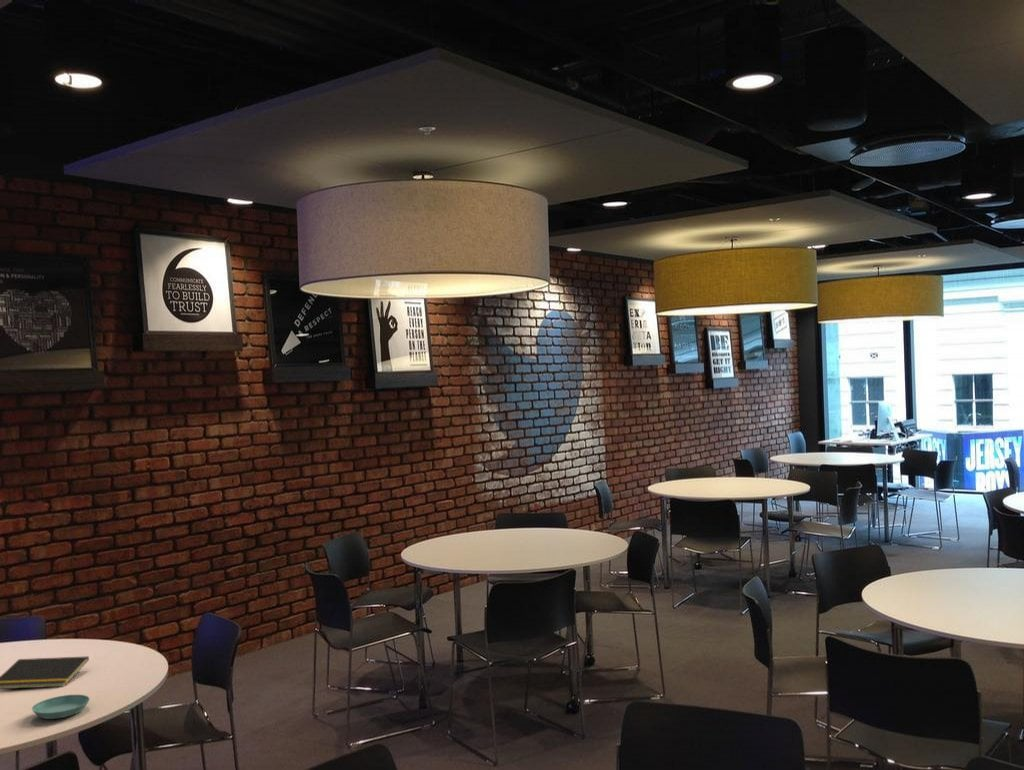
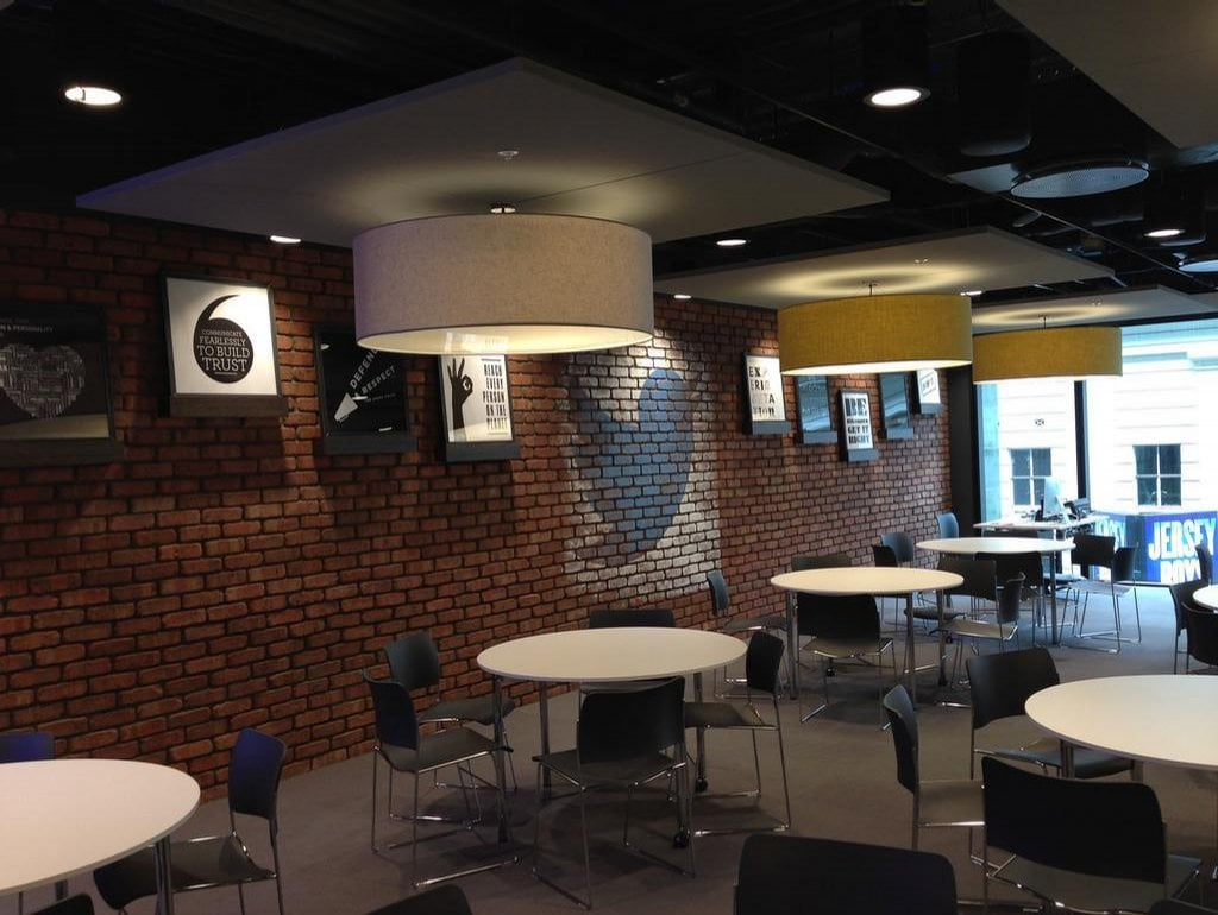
- saucer [31,694,91,720]
- notepad [0,655,90,690]
